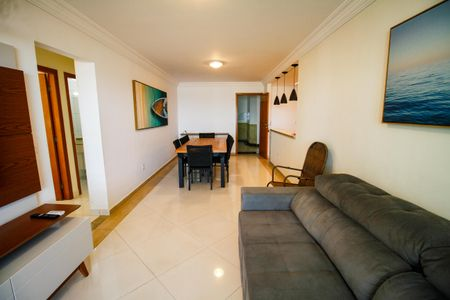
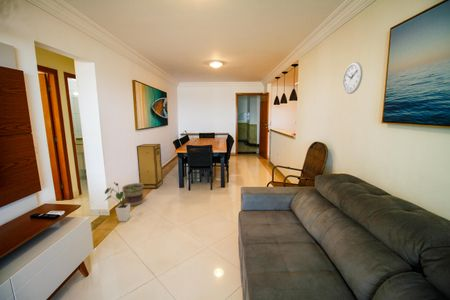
+ storage cabinet [136,143,164,189]
+ basket [121,182,144,207]
+ house plant [104,181,139,222]
+ wall clock [342,61,363,95]
